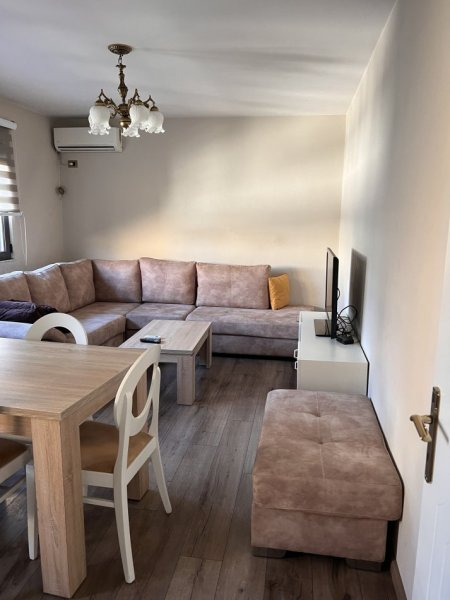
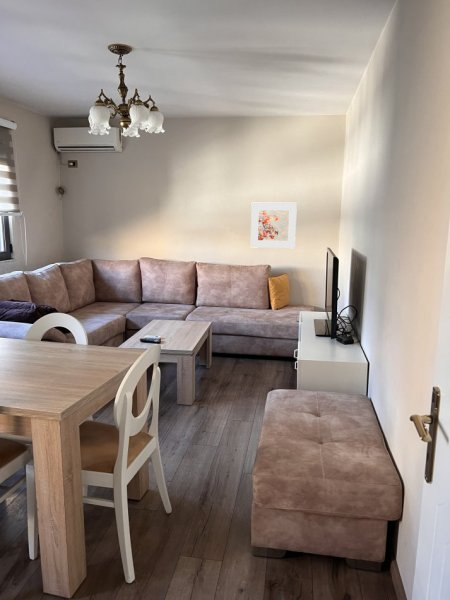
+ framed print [250,202,298,249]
